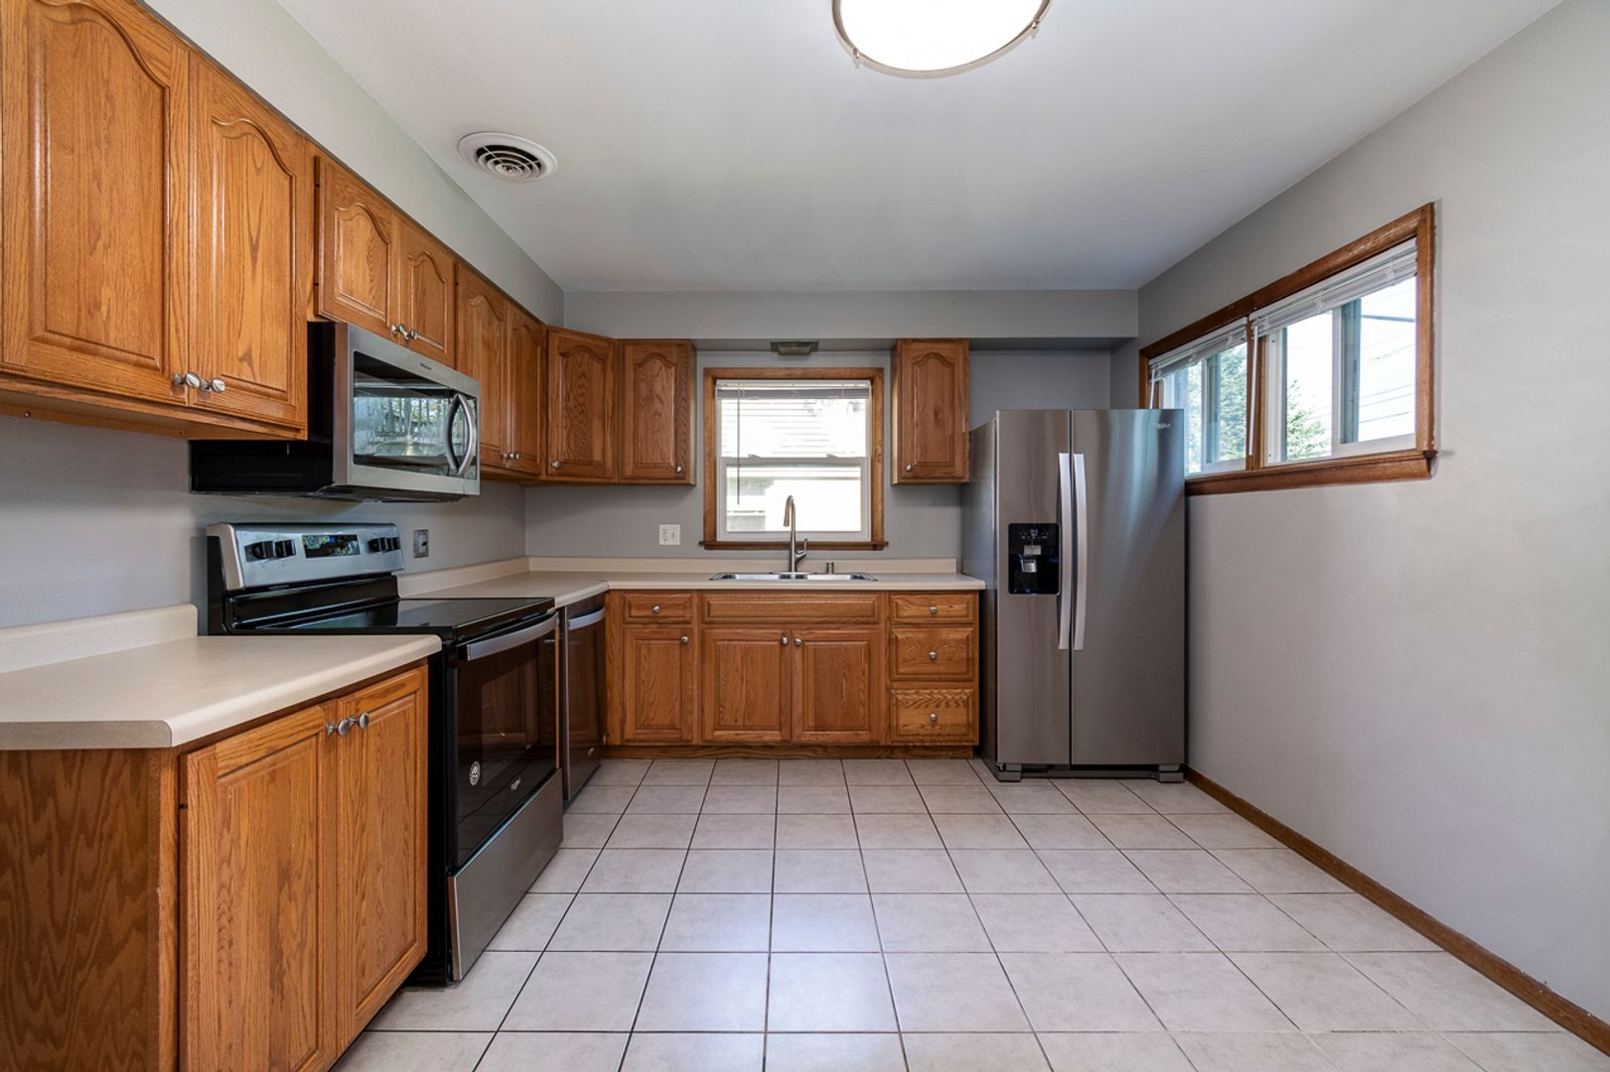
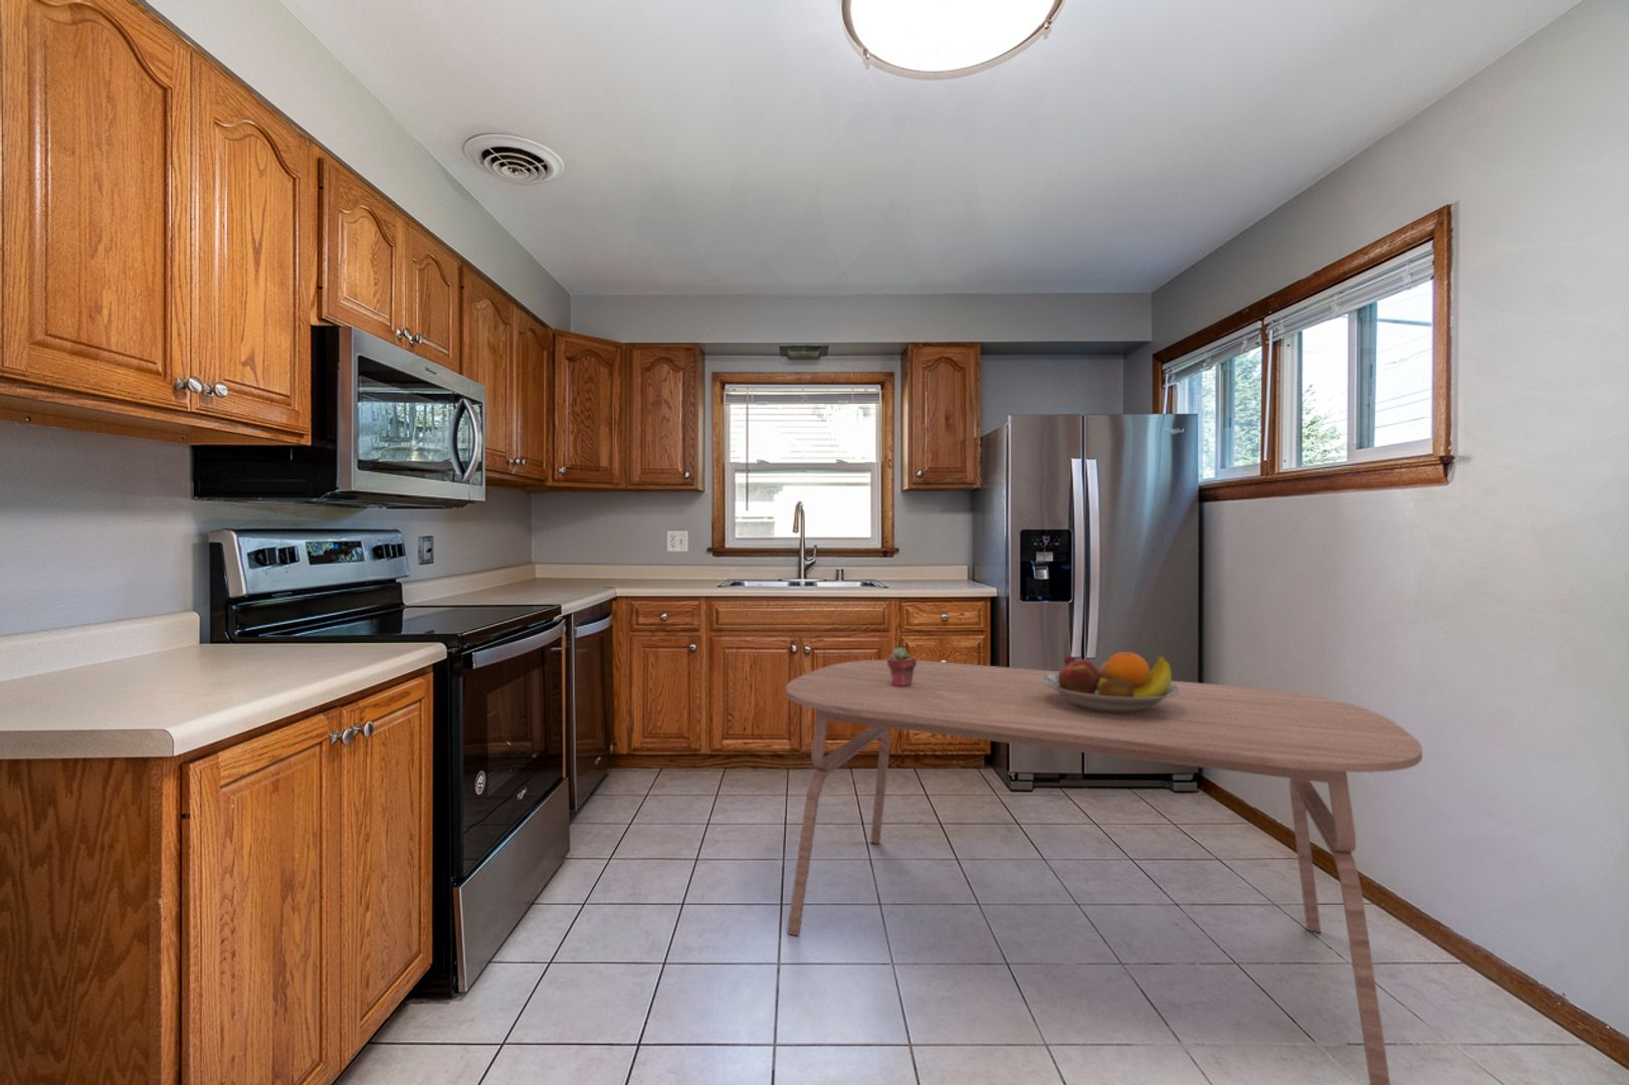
+ dining table [785,659,1423,1085]
+ potted succulent [887,645,918,687]
+ fruit bowl [1042,651,1180,713]
